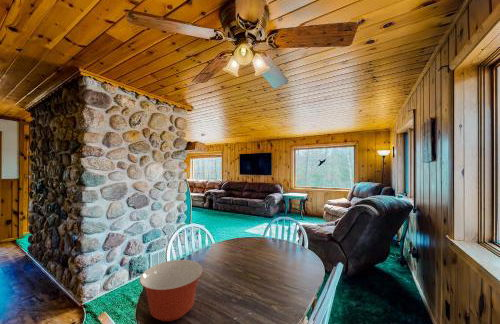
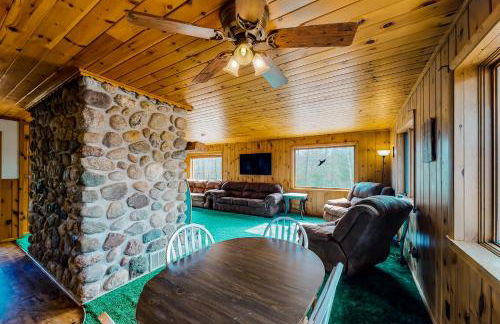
- mixing bowl [138,259,204,322]
